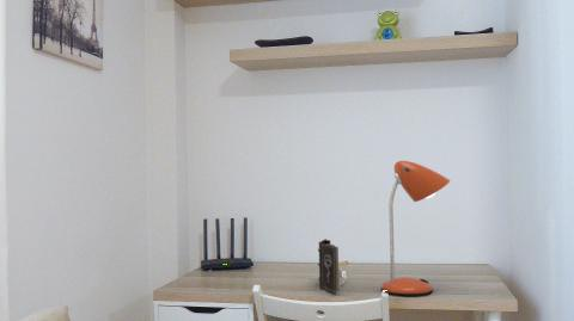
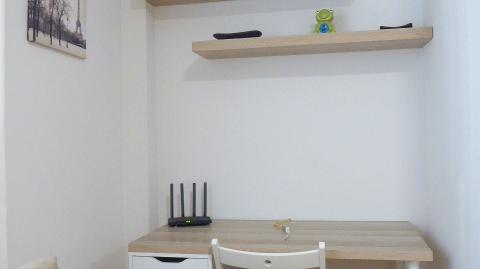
- desk lamp [380,160,451,297]
- book [317,237,341,295]
